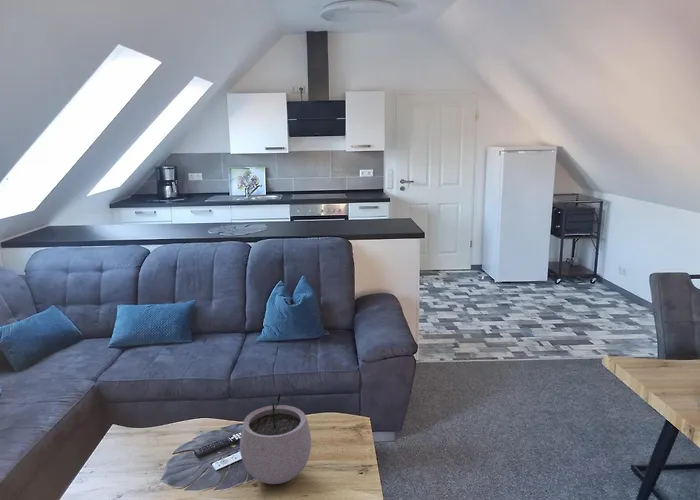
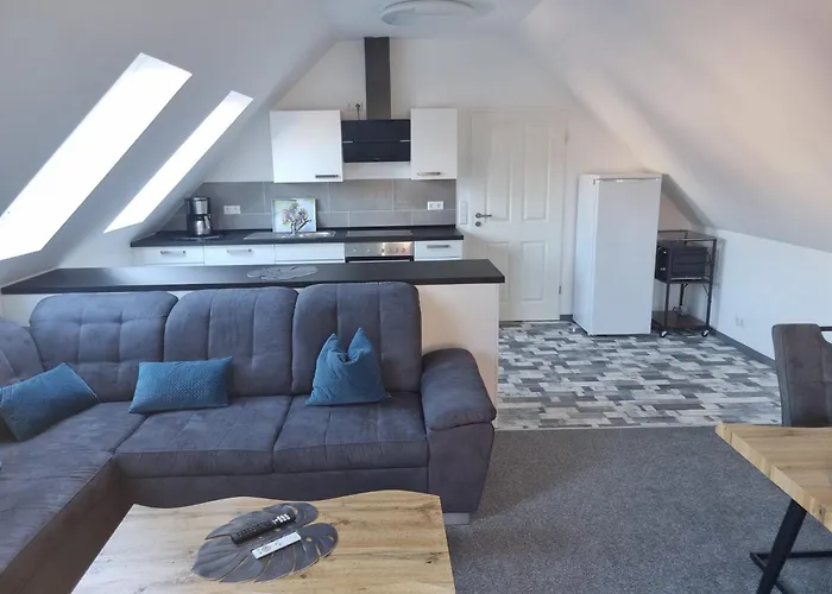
- plant pot [239,392,312,485]
